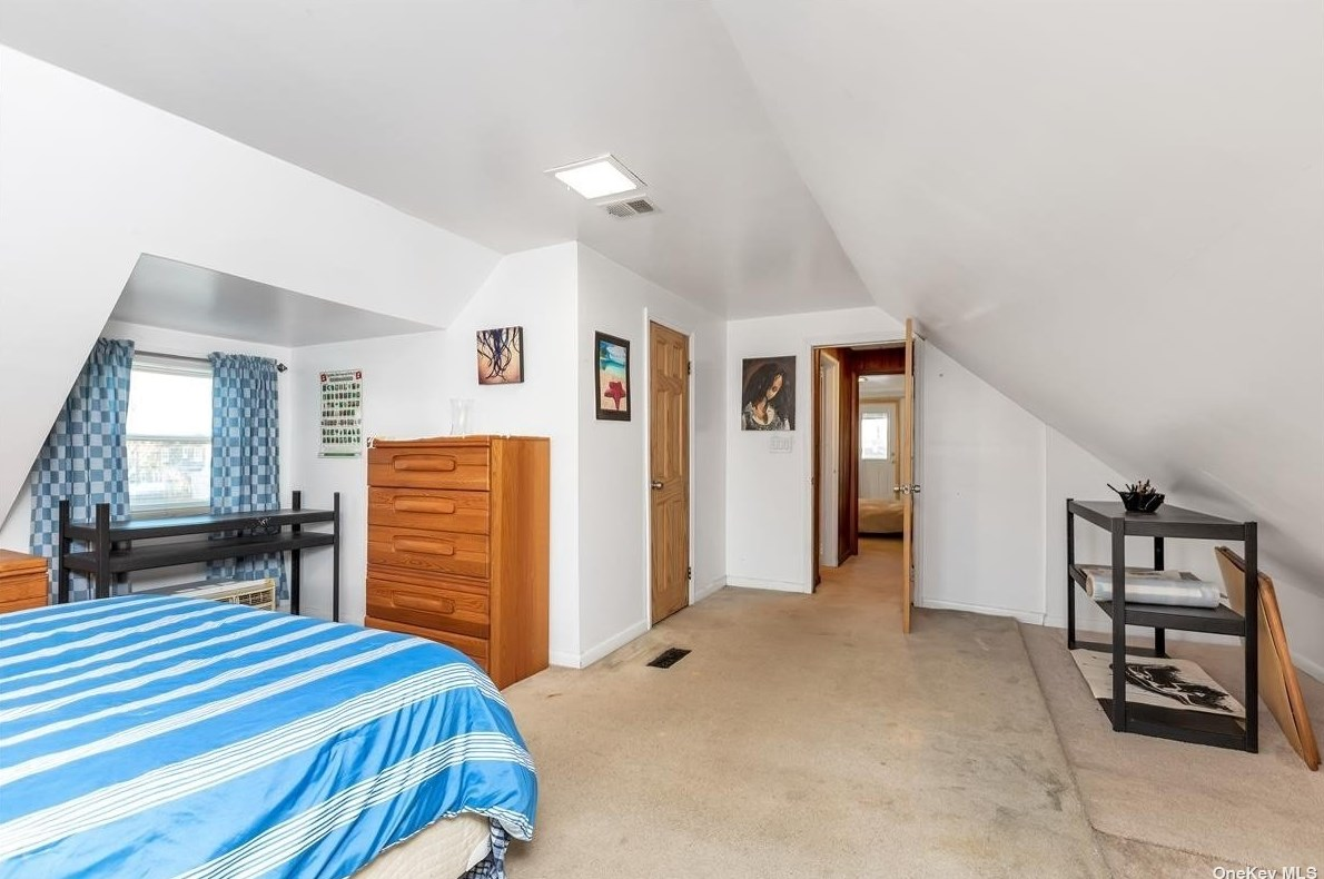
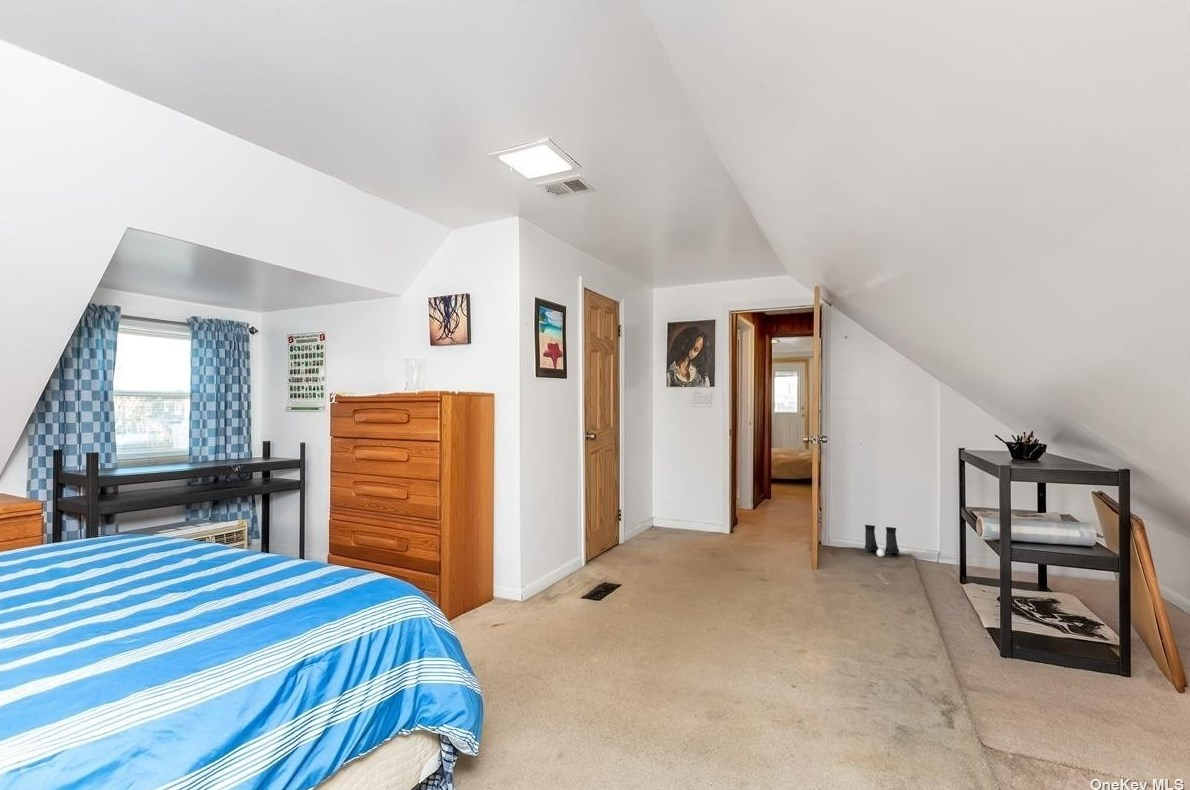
+ boots [864,524,900,558]
